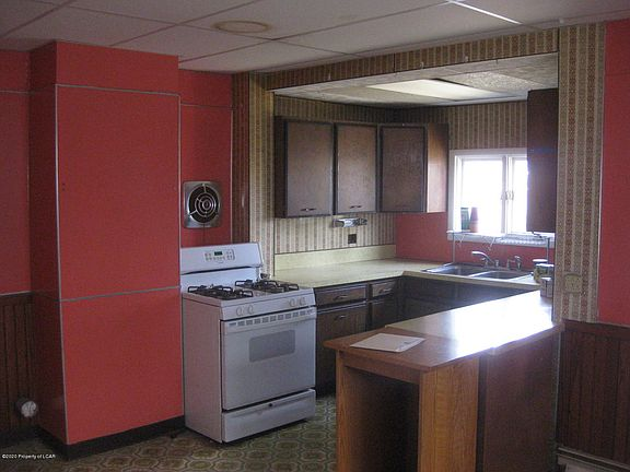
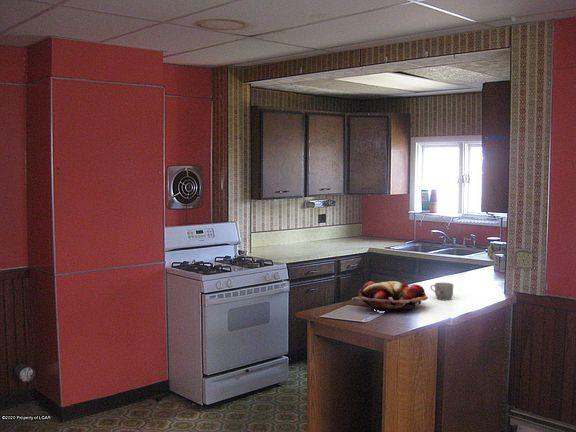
+ fruit basket [357,280,429,312]
+ mug [430,282,454,301]
